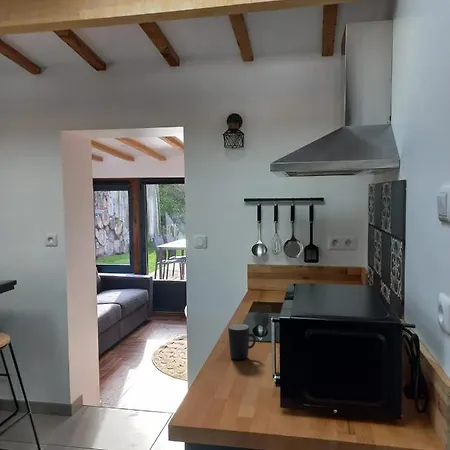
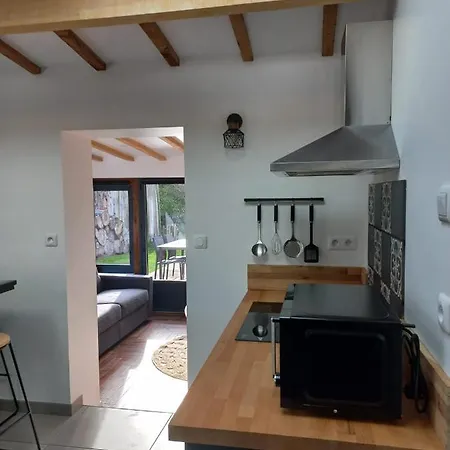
- mug [227,323,257,361]
